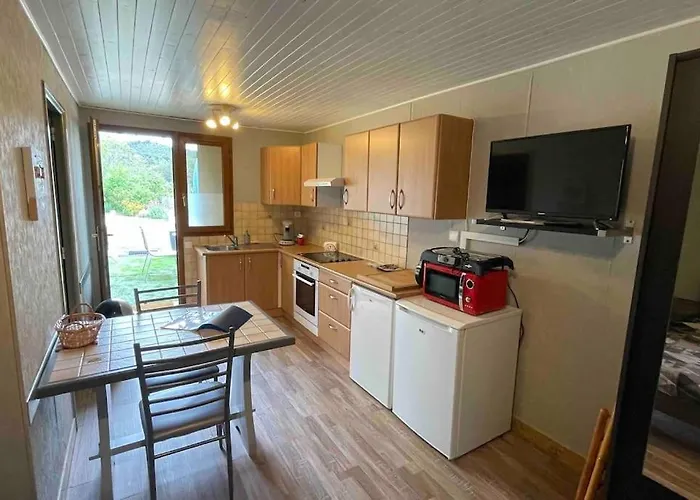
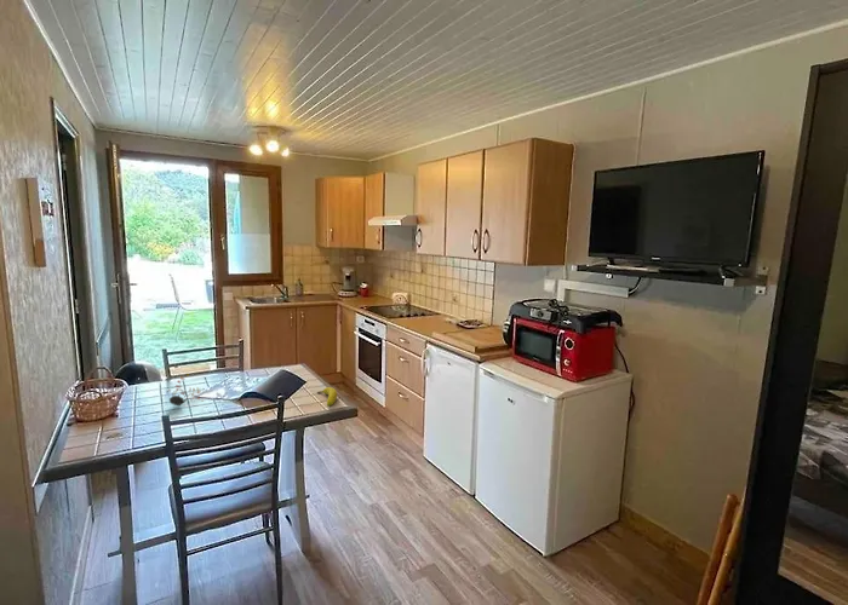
+ teapot [167,373,205,407]
+ fruit [316,386,338,408]
